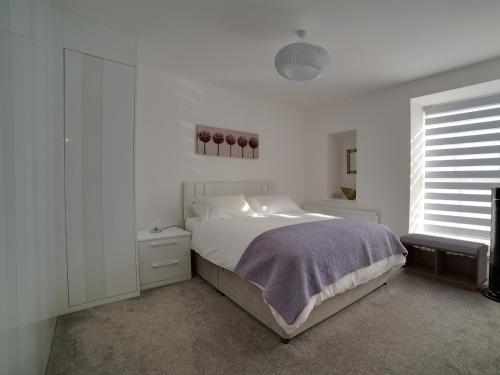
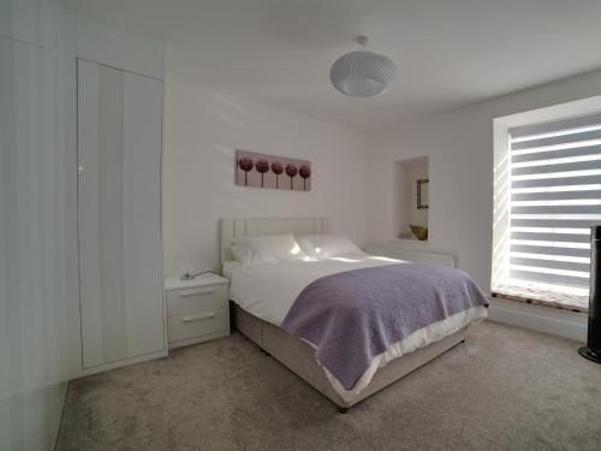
- bench [399,232,490,292]
